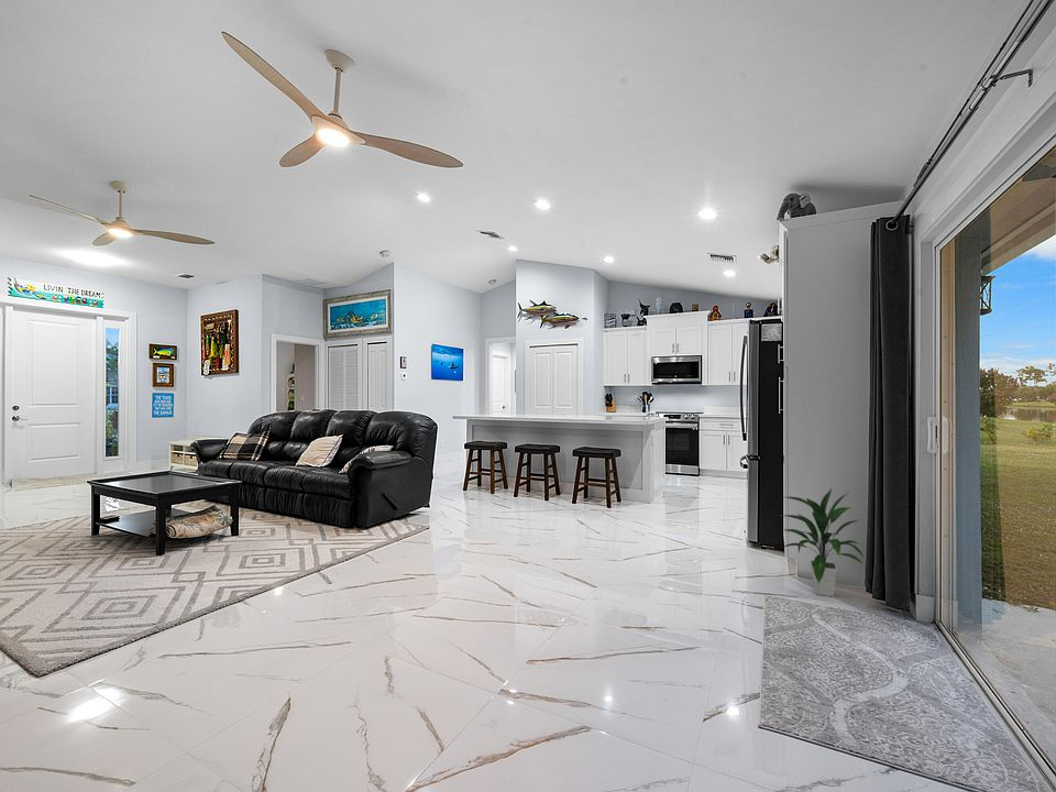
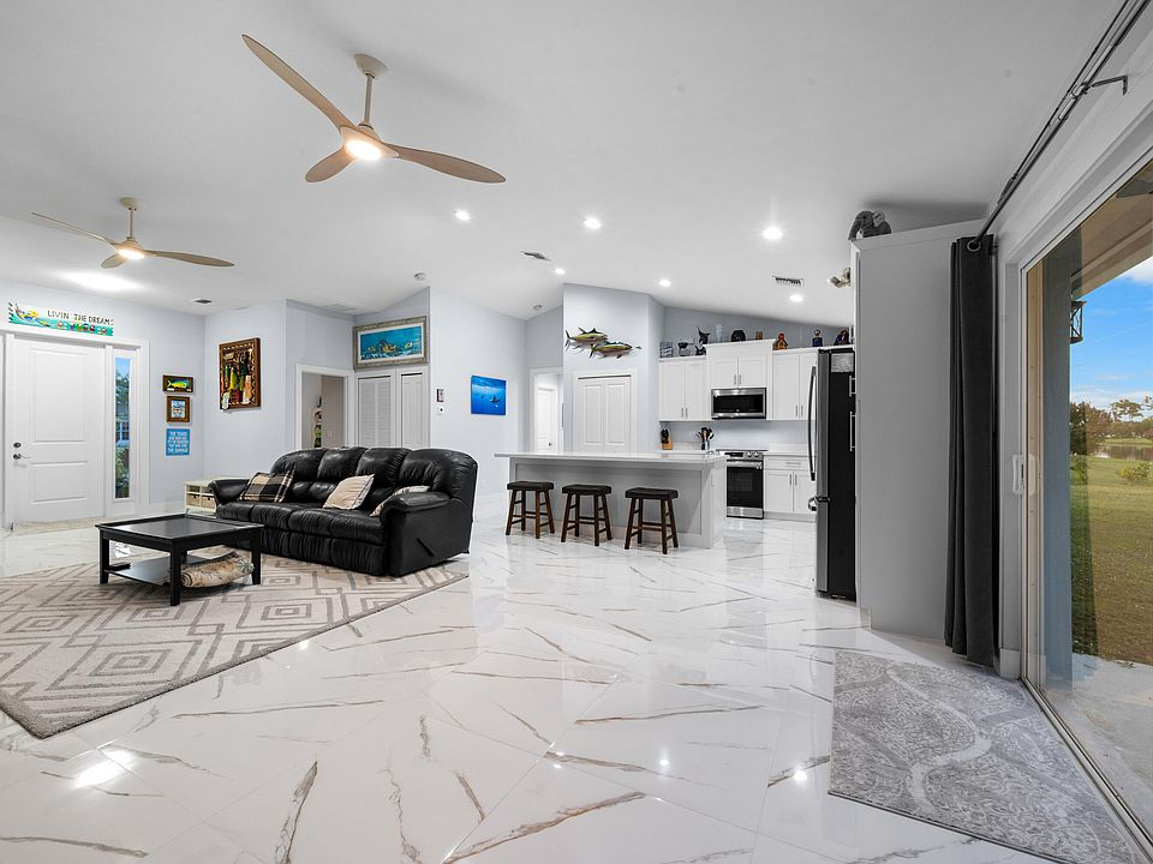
- indoor plant [778,487,866,597]
